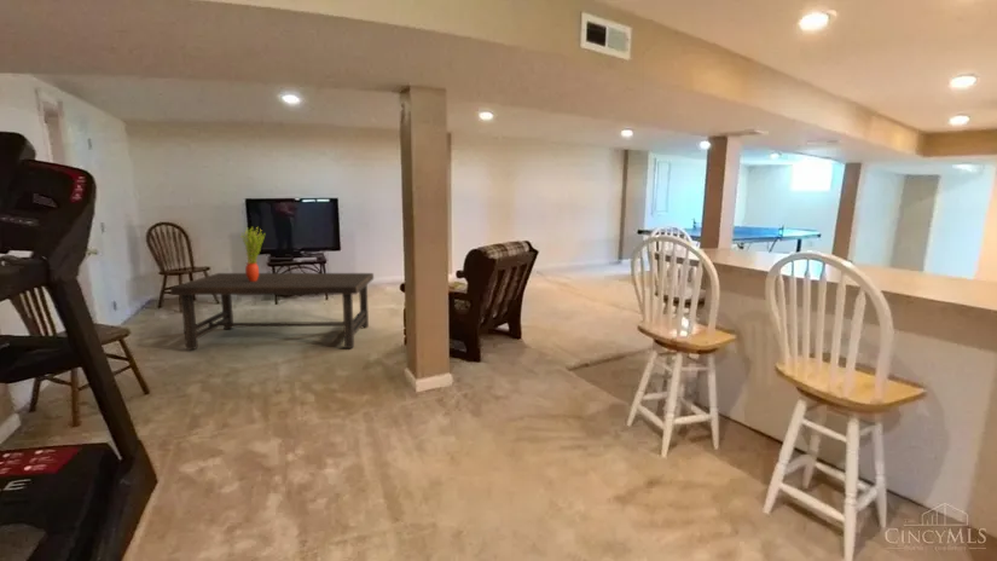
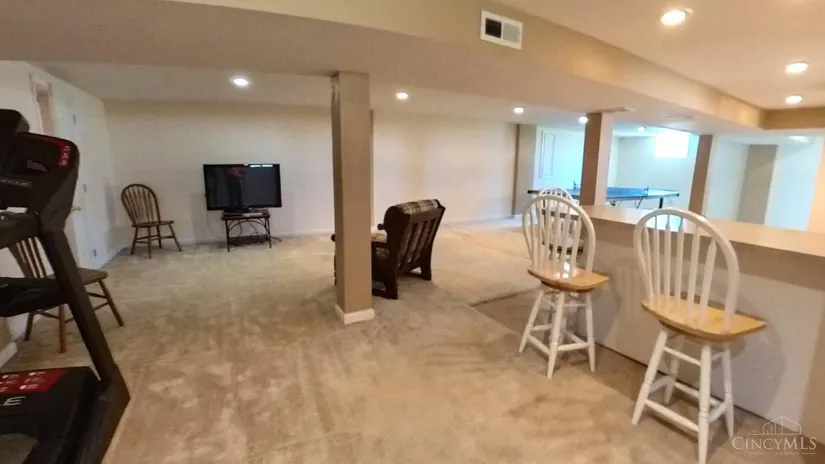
- potted plant [239,226,266,282]
- coffee table [169,272,375,351]
